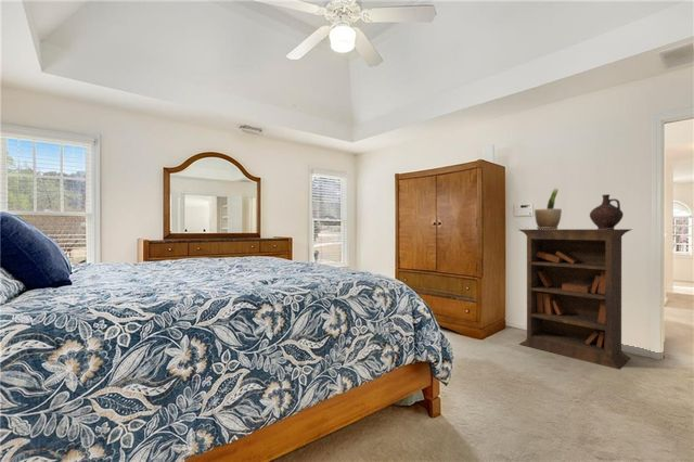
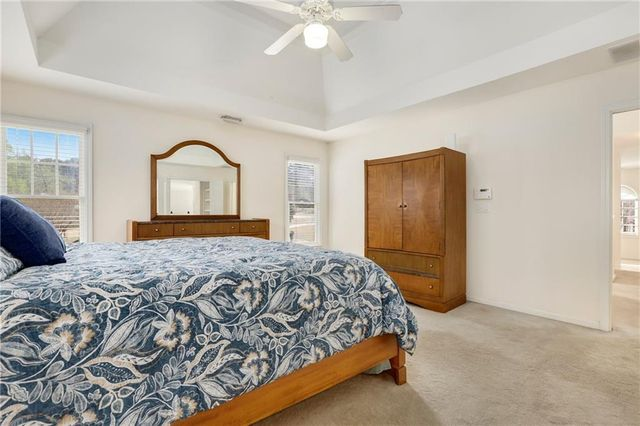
- ceramic jug [589,193,625,230]
- potted plant [534,187,563,230]
- bookcase [518,228,633,371]
